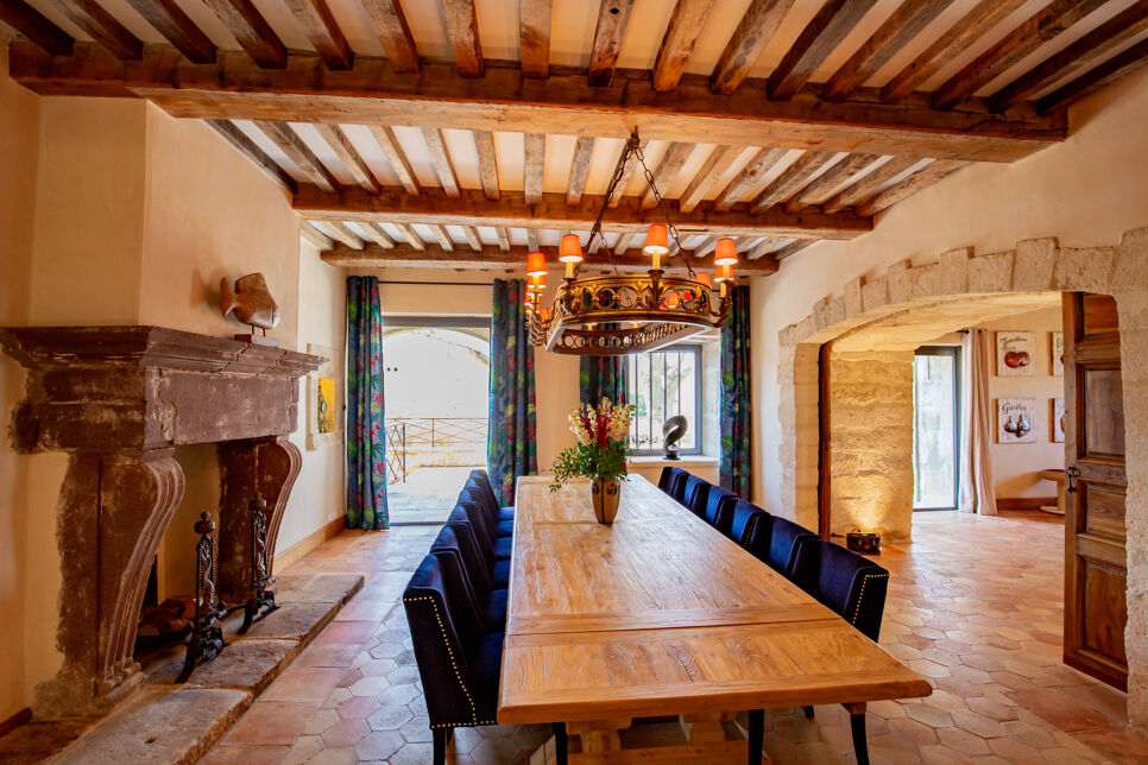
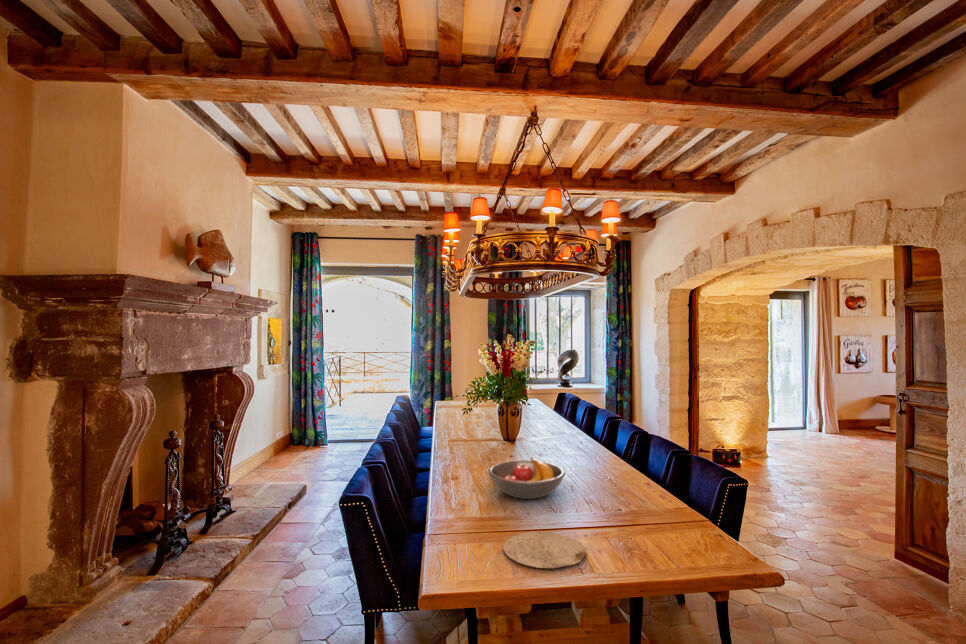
+ plate [502,531,588,569]
+ fruit bowl [487,456,566,500]
